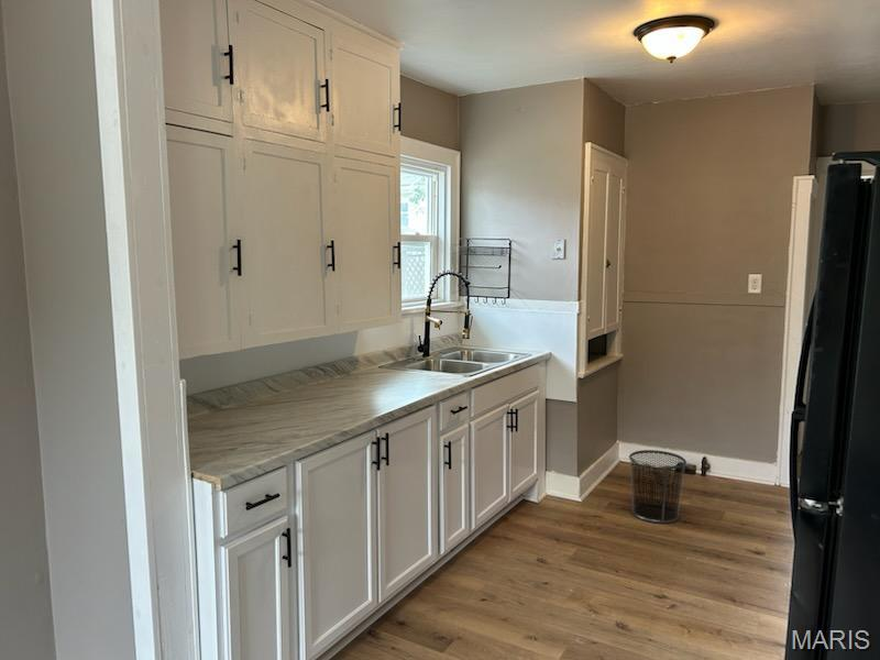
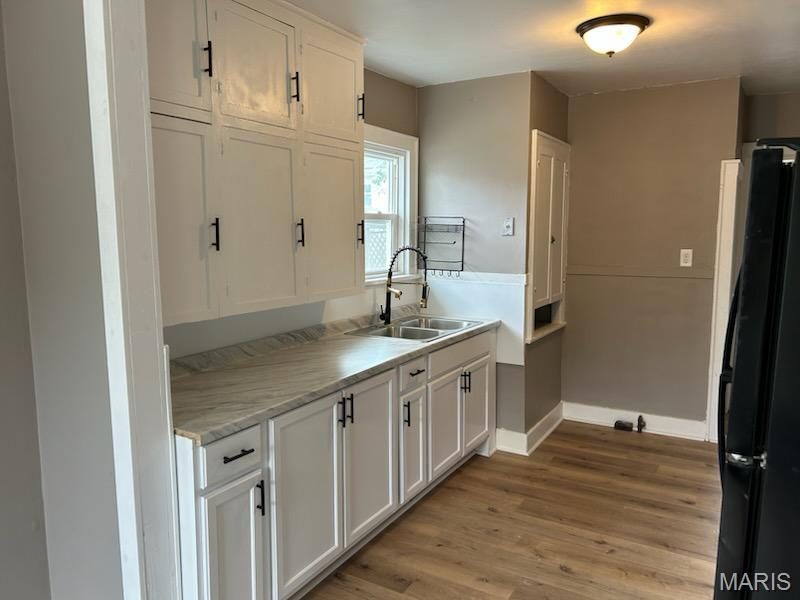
- waste bin [628,449,688,524]
